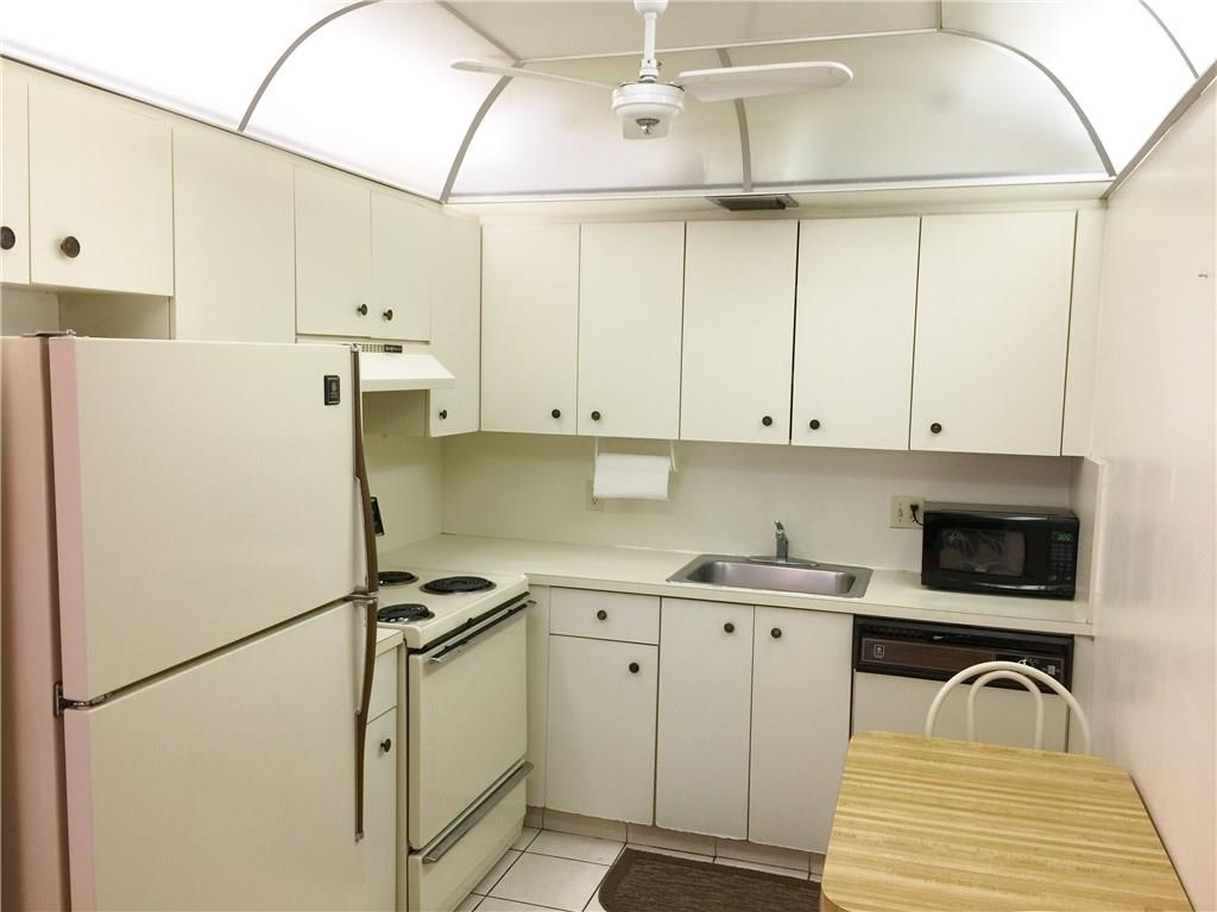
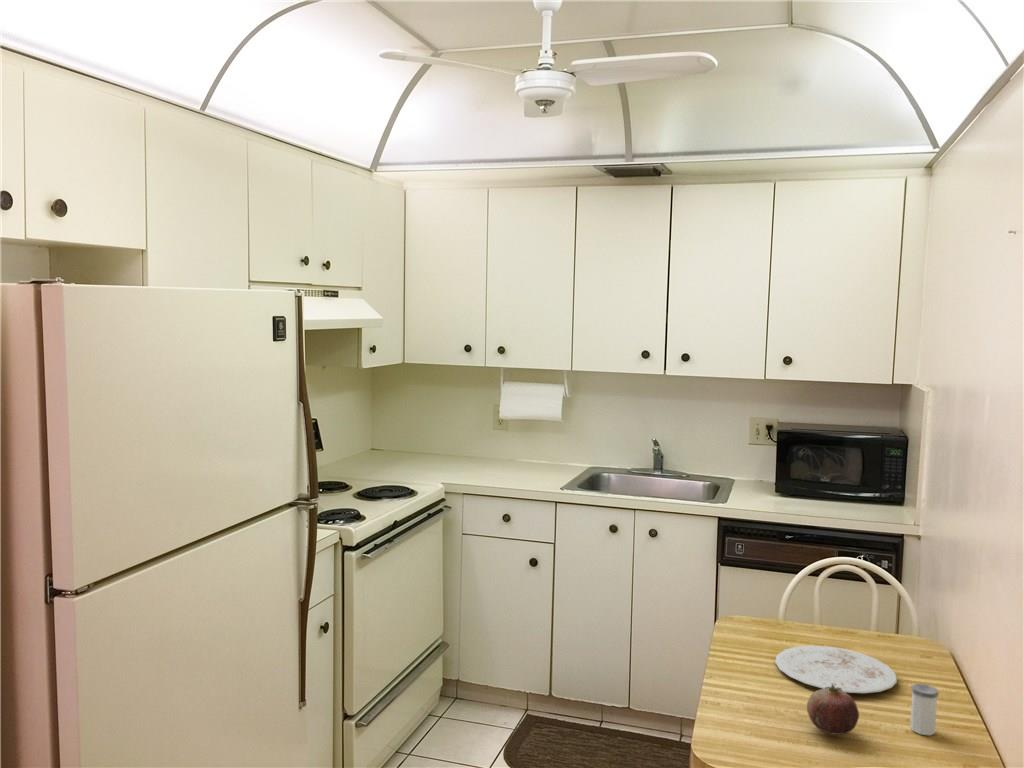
+ salt shaker [909,683,940,737]
+ plate [774,645,898,694]
+ fruit [806,684,860,736]
